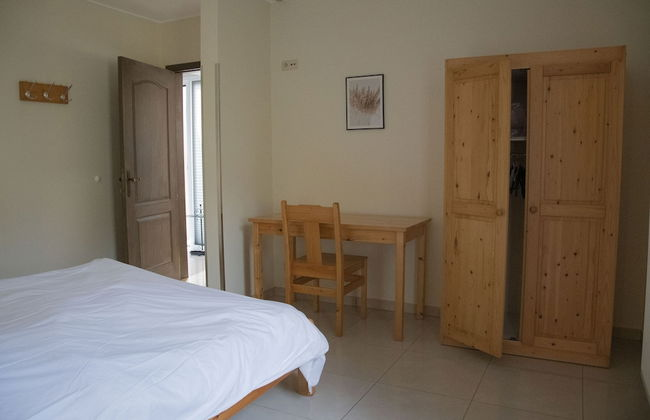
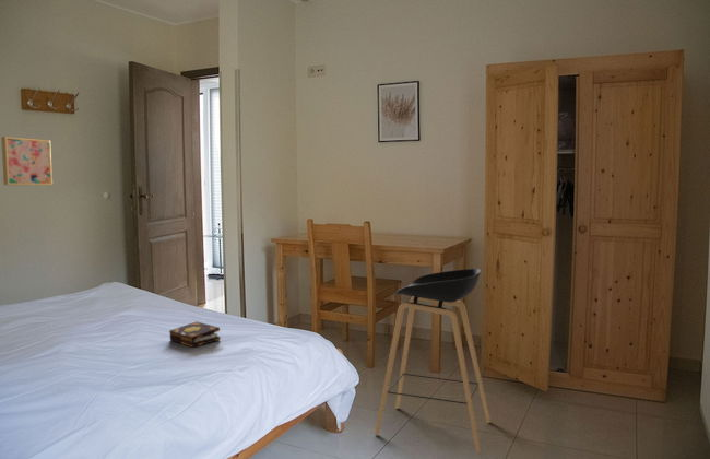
+ wall art [0,136,54,186]
+ stool [374,268,492,454]
+ book [168,320,221,349]
